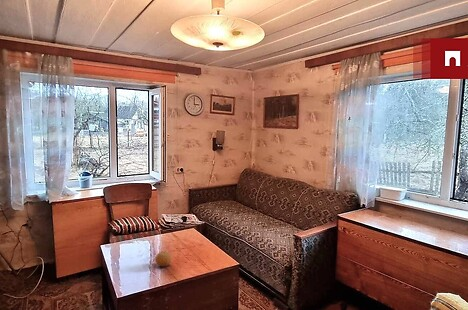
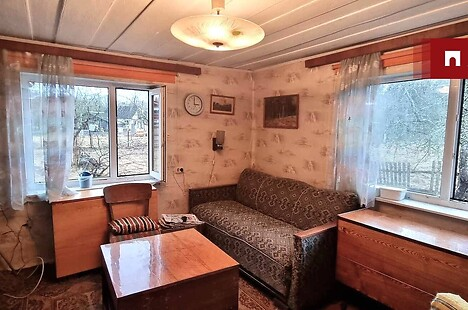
- fruit [154,250,172,268]
